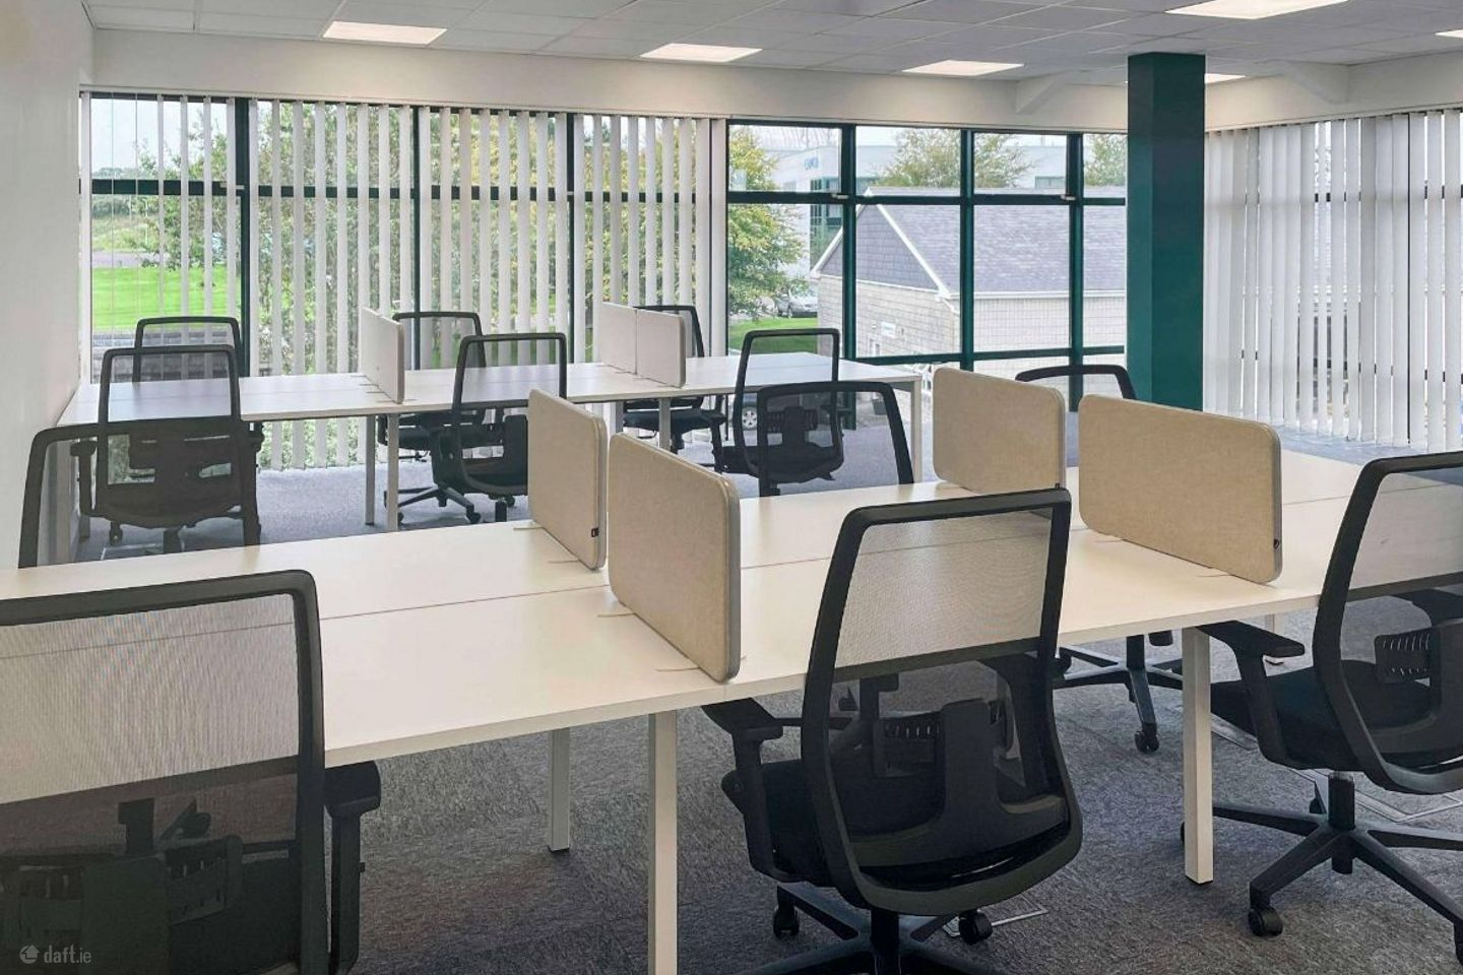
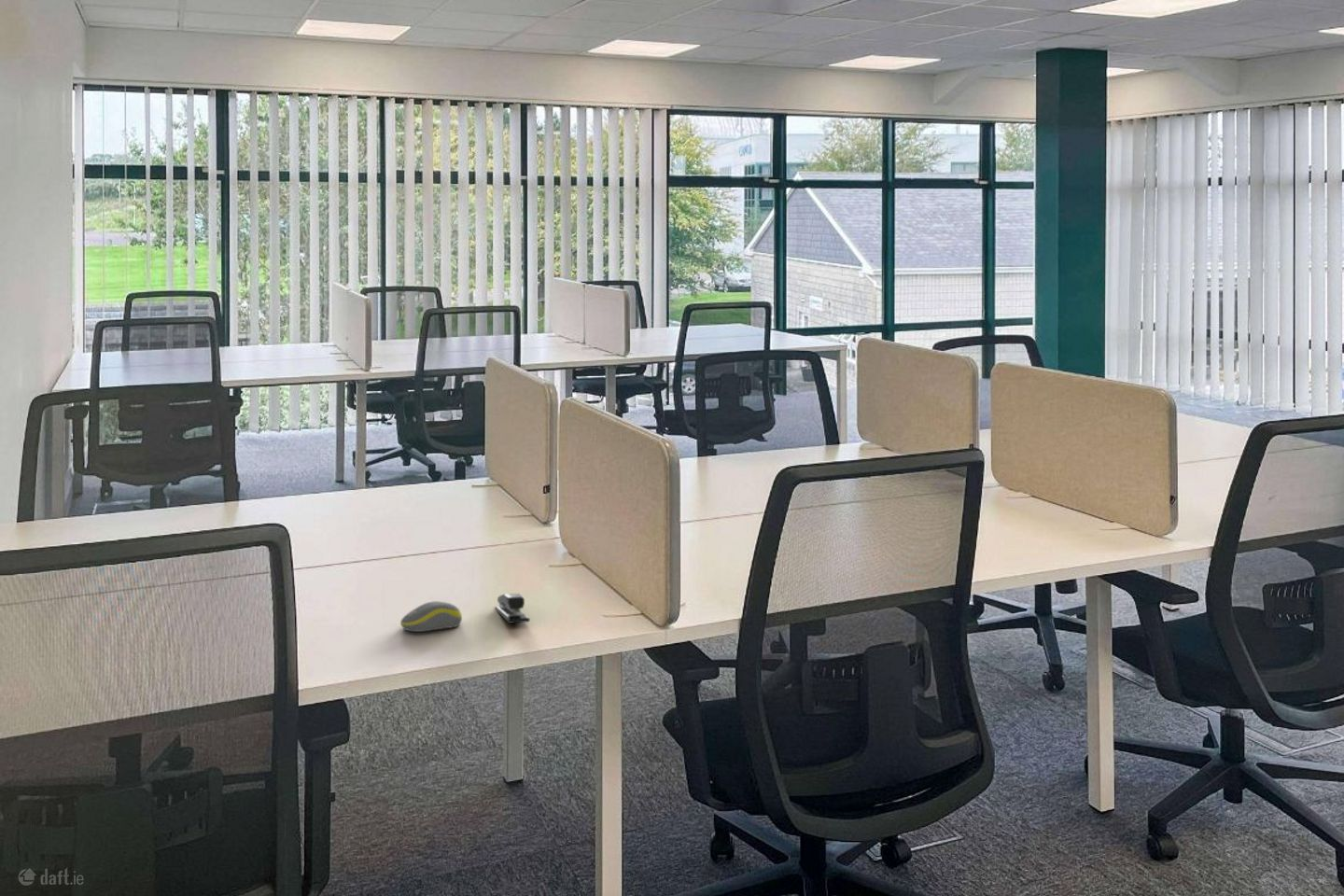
+ stapler [494,593,531,624]
+ computer mouse [399,600,463,633]
